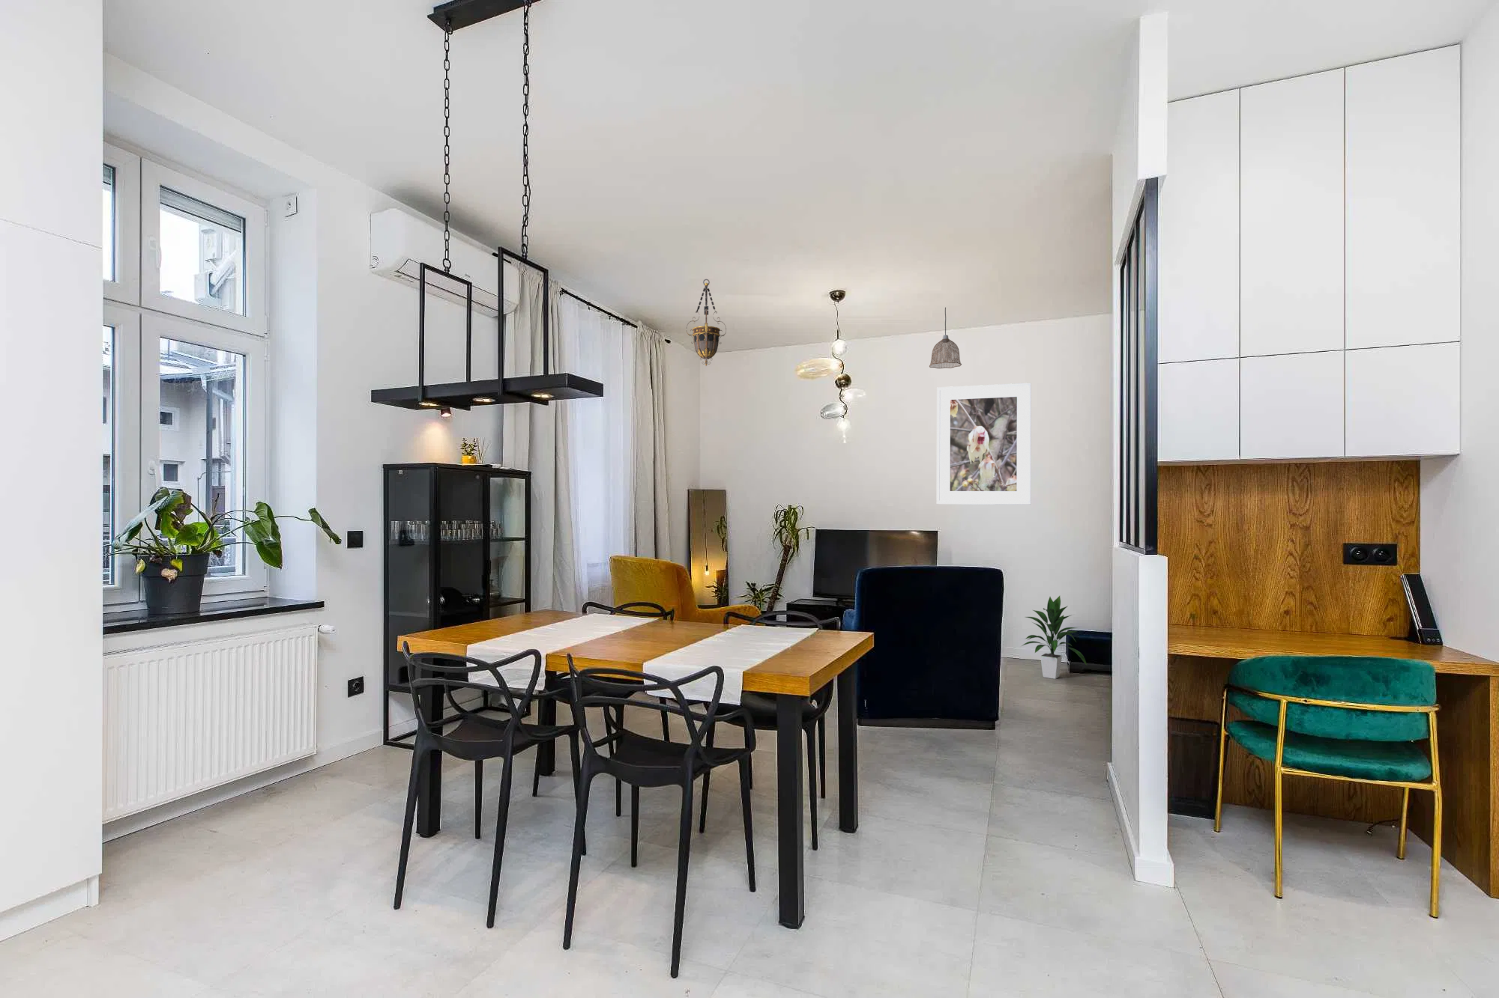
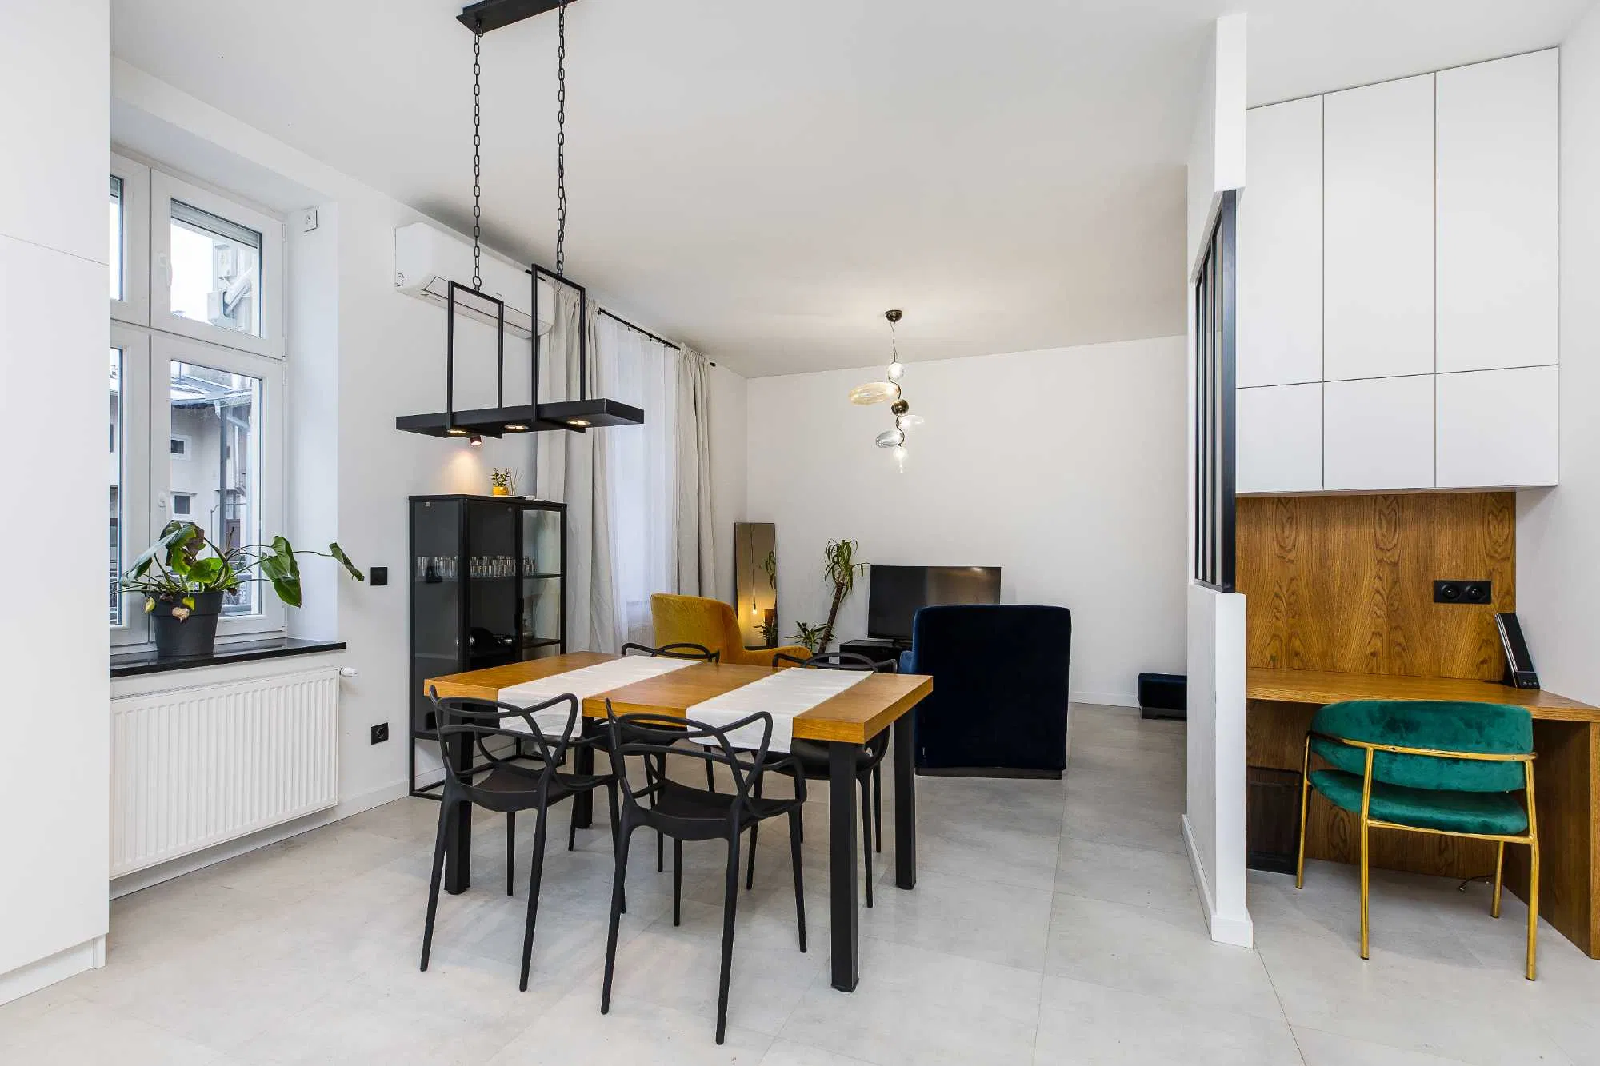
- indoor plant [1020,595,1088,679]
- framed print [936,382,1032,506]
- pendant lamp [928,307,962,369]
- hanging lantern [685,278,727,366]
